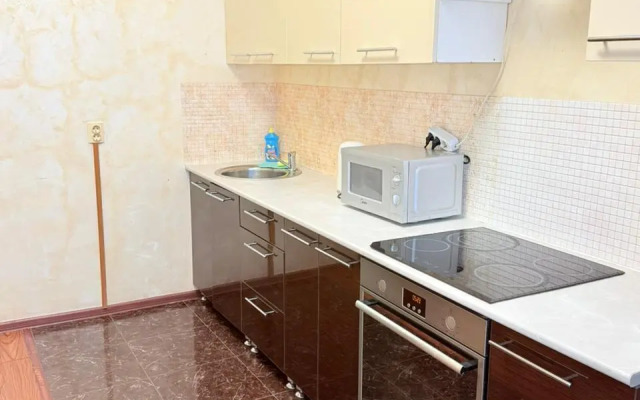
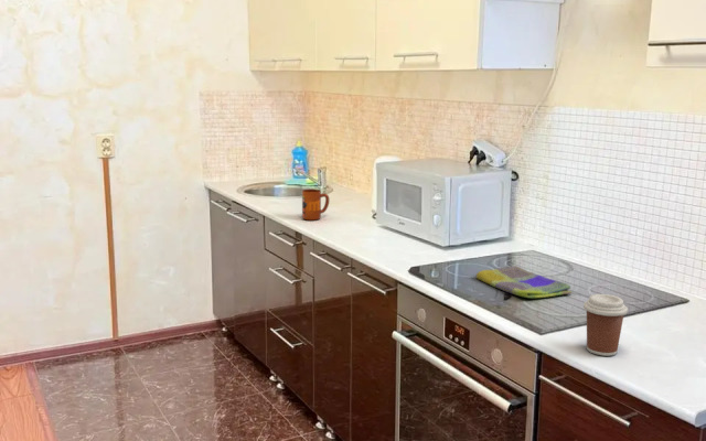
+ coffee cup [582,293,629,357]
+ dish towel [474,265,573,299]
+ mug [301,189,330,222]
